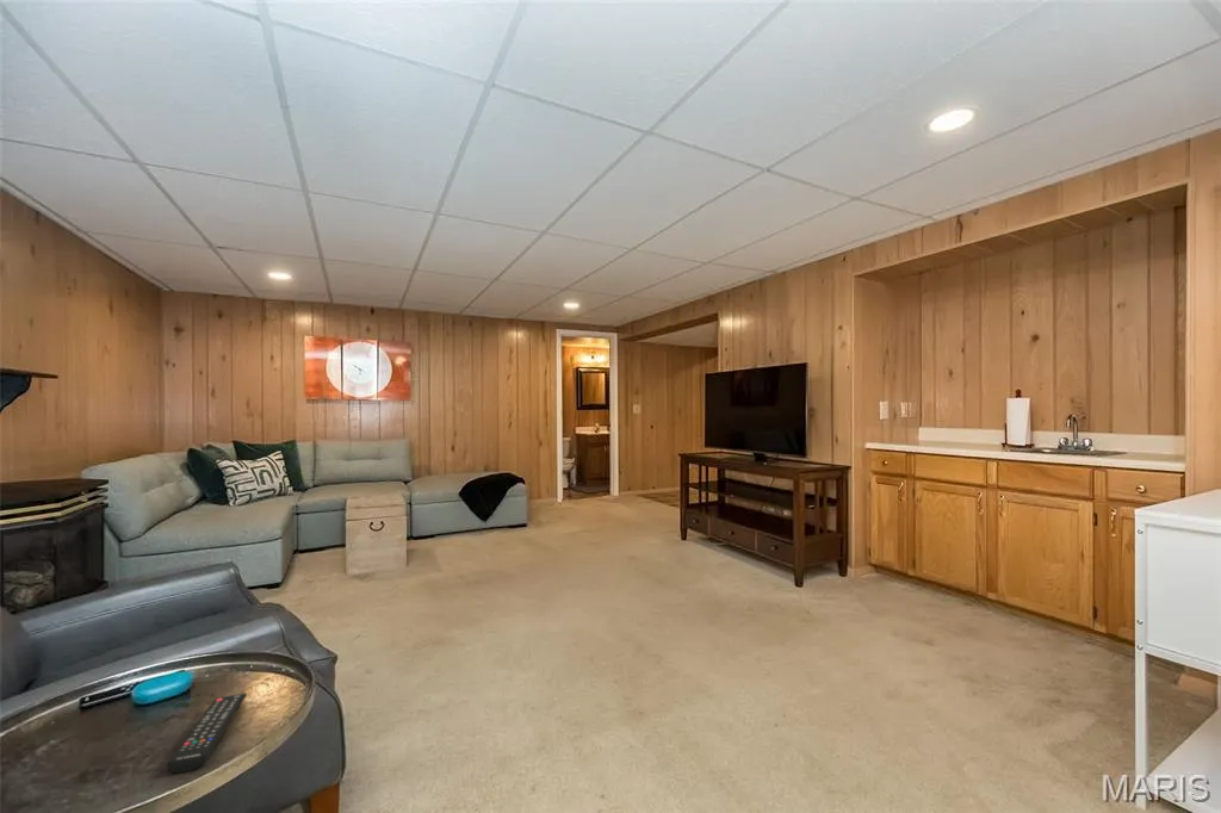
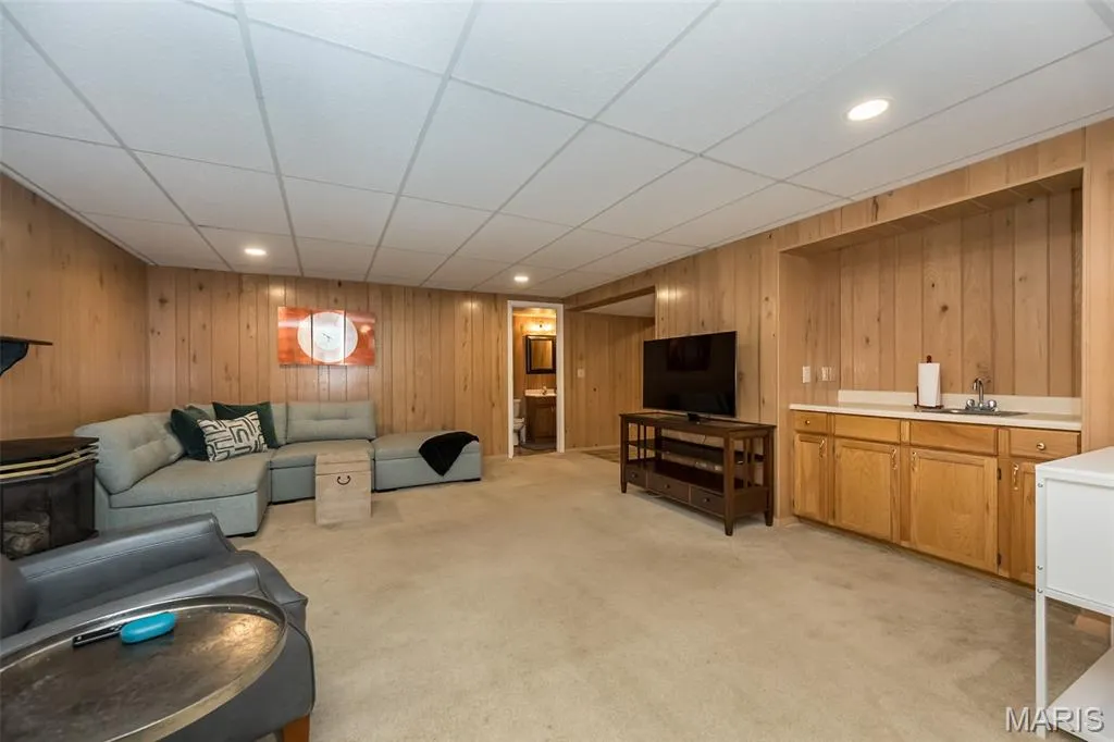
- remote control [166,693,248,774]
